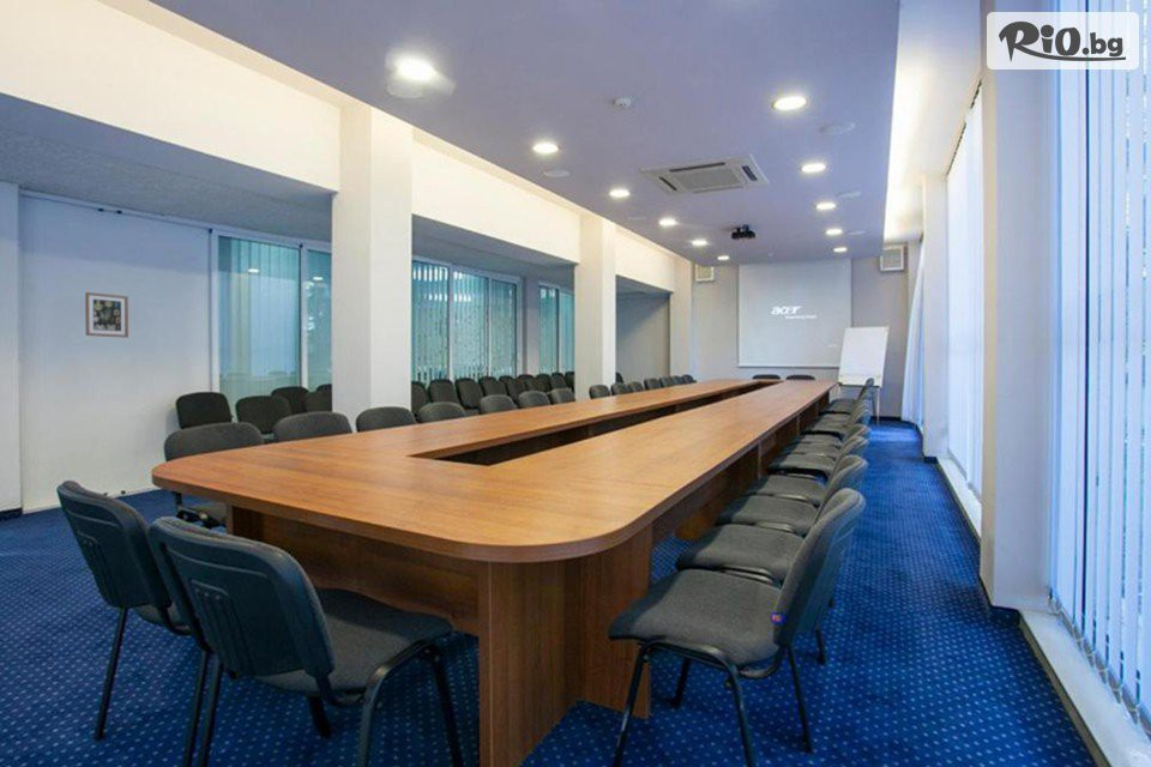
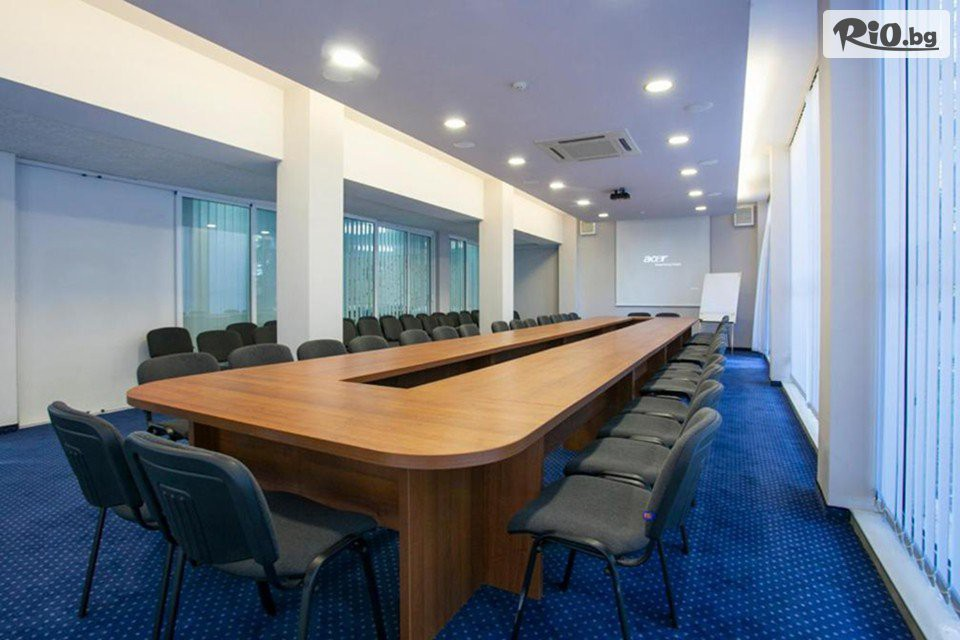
- wall art [84,291,129,339]
